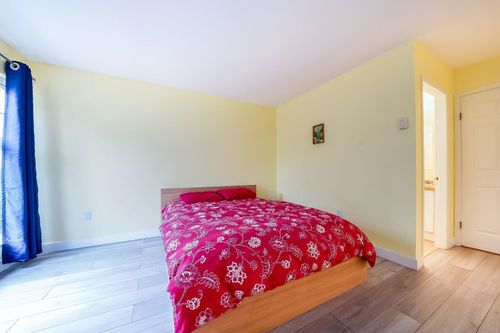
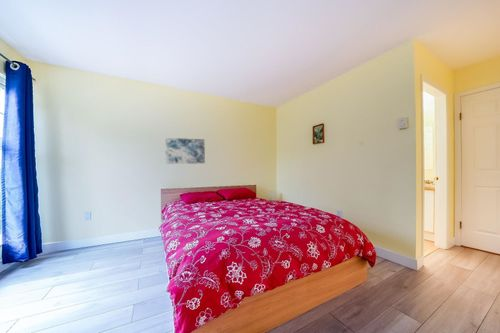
+ wall art [164,137,206,165]
